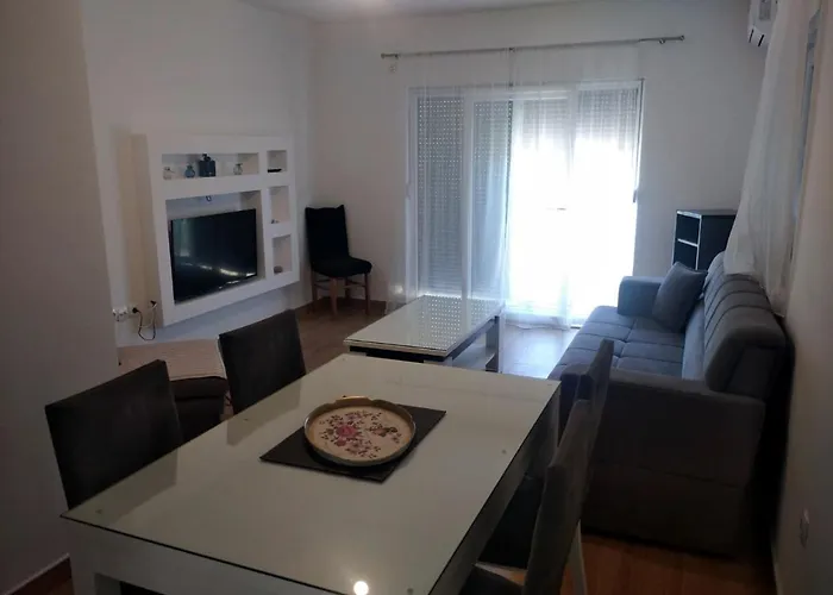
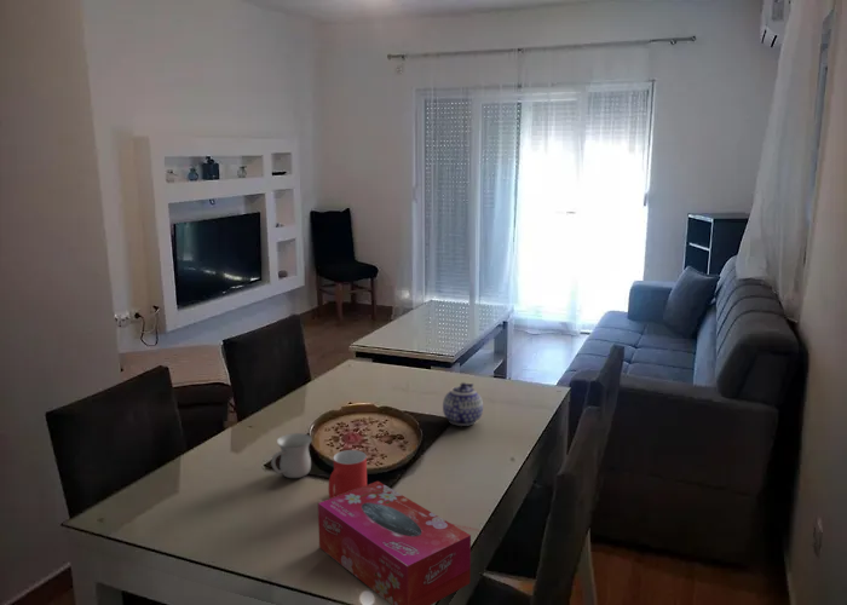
+ mug [270,432,313,479]
+ mug [328,449,368,499]
+ tissue box [317,480,472,605]
+ teapot [442,381,484,427]
